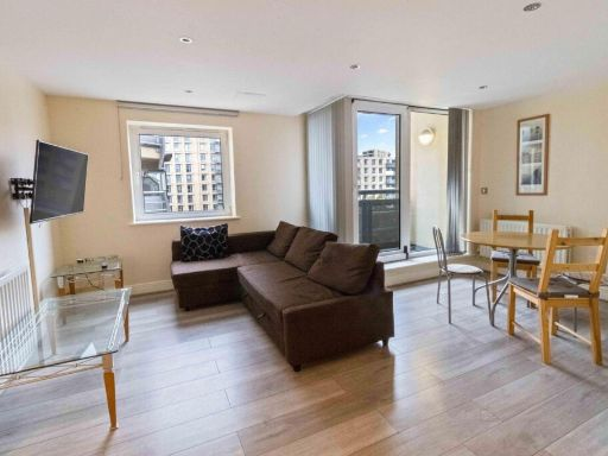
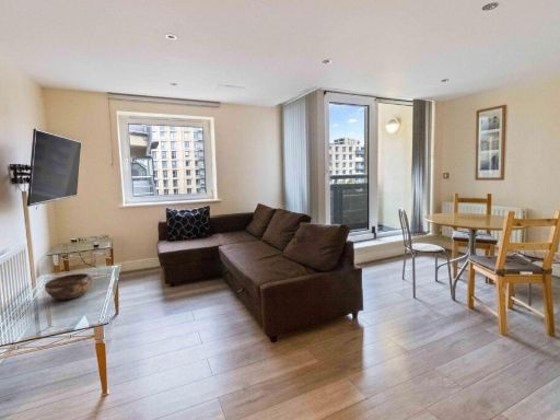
+ decorative bowl [44,272,93,301]
